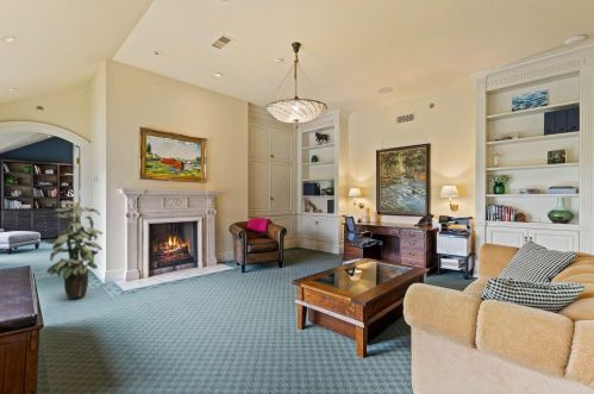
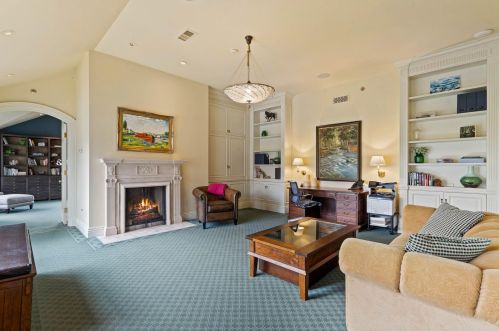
- indoor plant [43,200,104,300]
